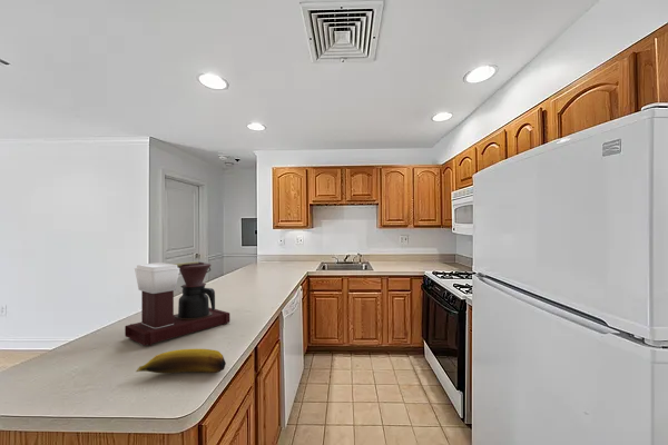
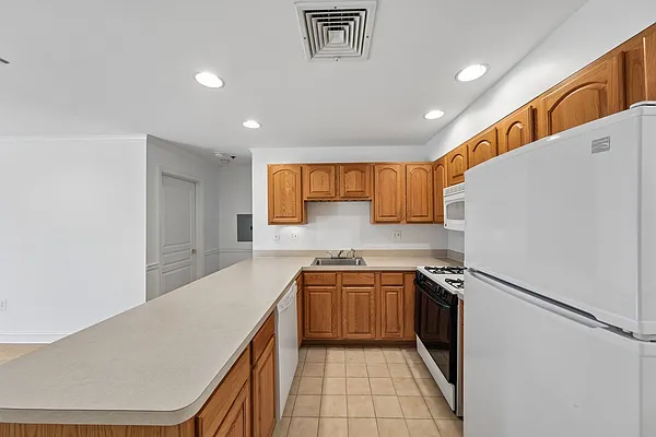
- banana [135,348,227,374]
- coffee maker [124,260,230,347]
